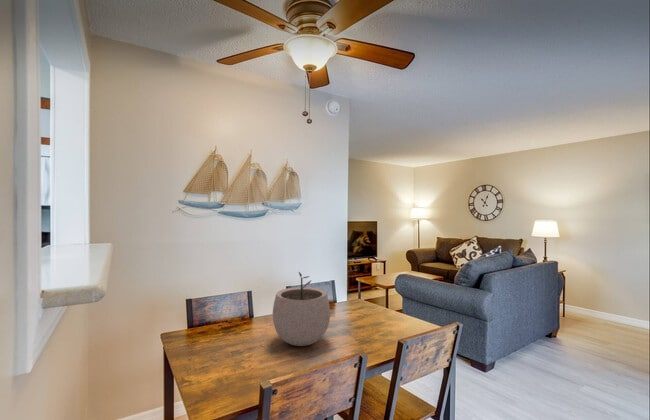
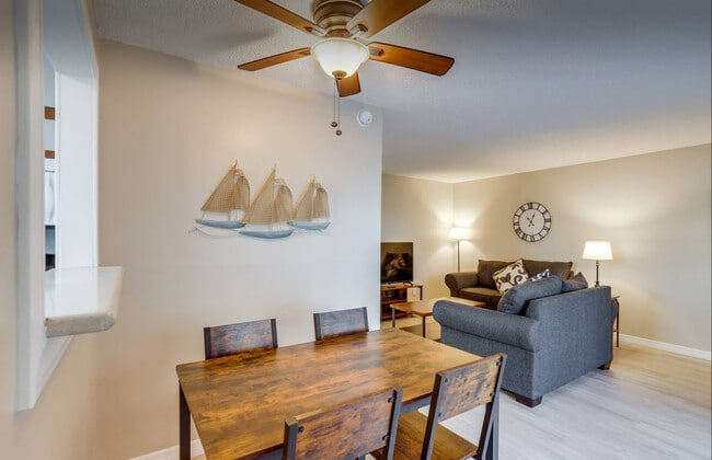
- plant pot [272,270,331,347]
